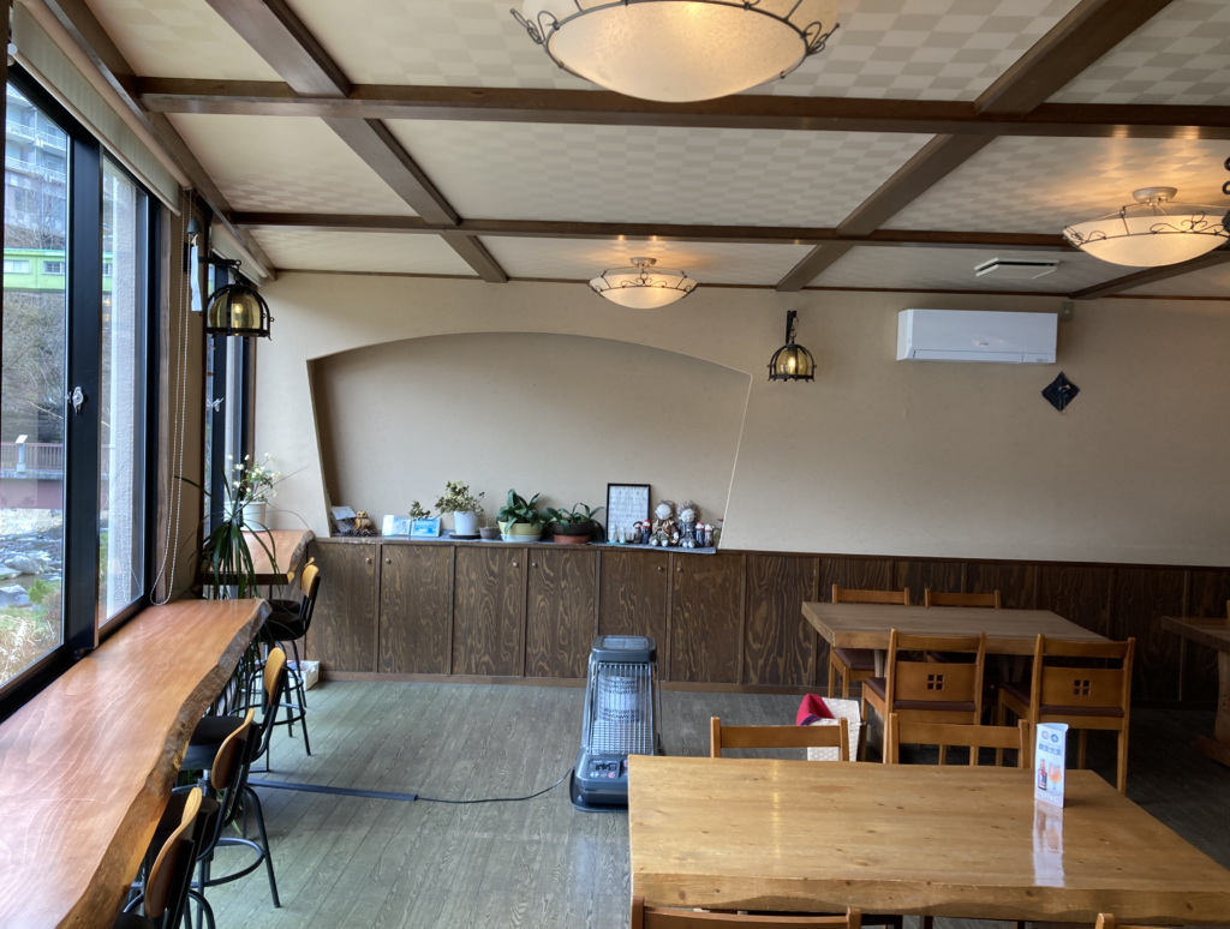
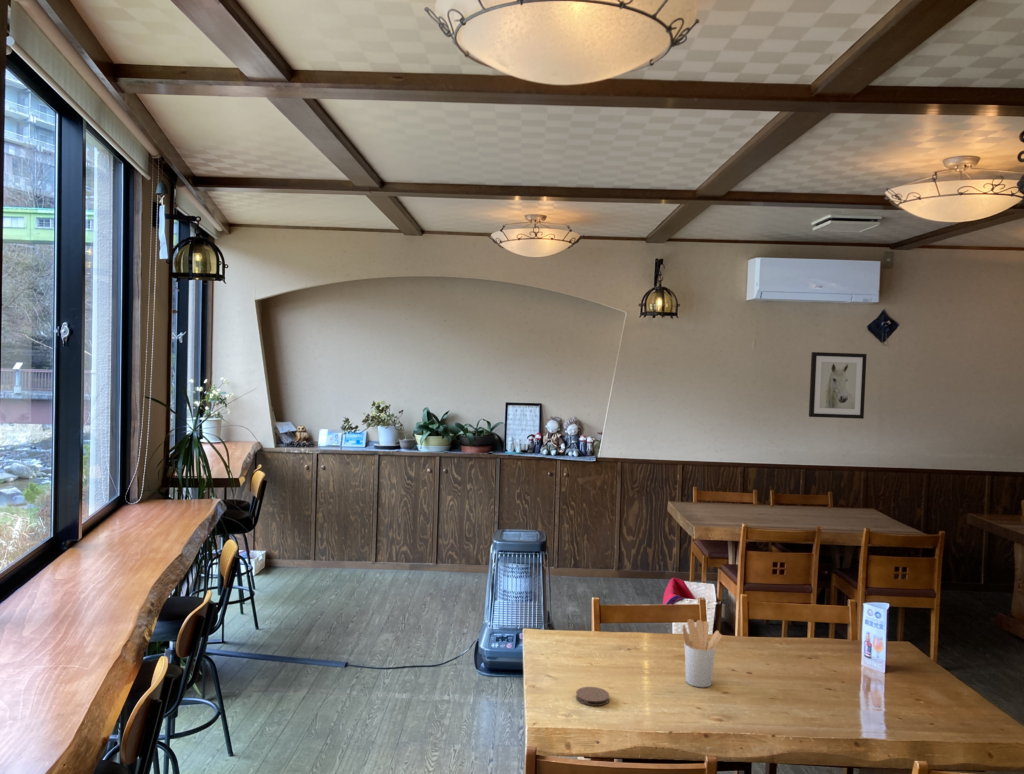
+ coaster [575,686,610,707]
+ utensil holder [681,618,723,688]
+ wall art [808,351,868,420]
